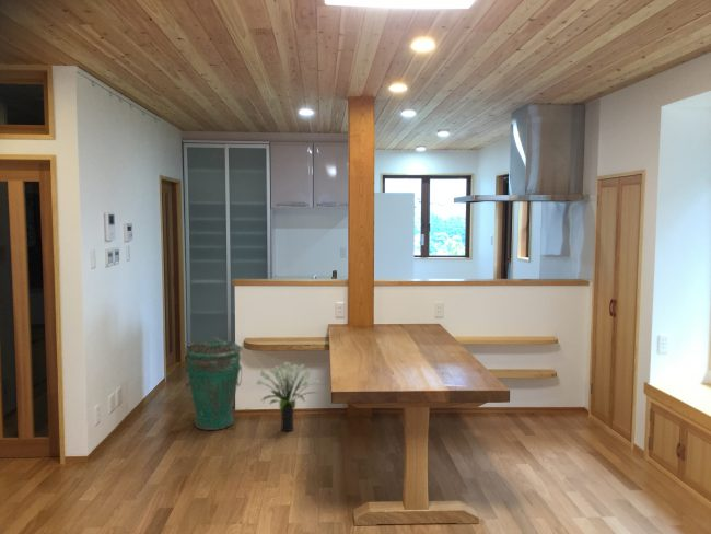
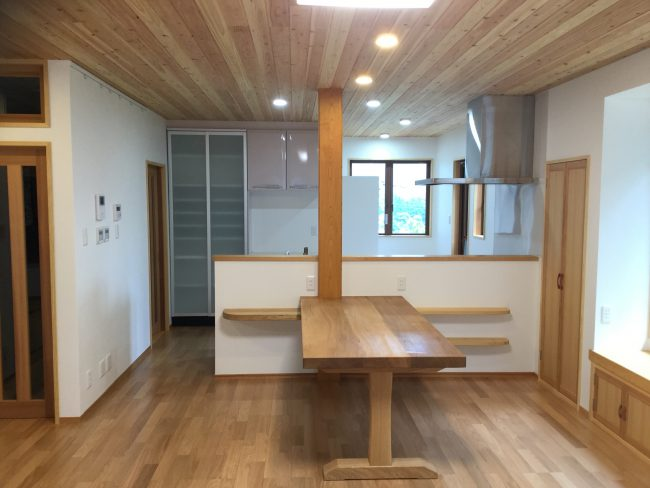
- trash can [184,336,243,431]
- potted plant [255,361,322,432]
